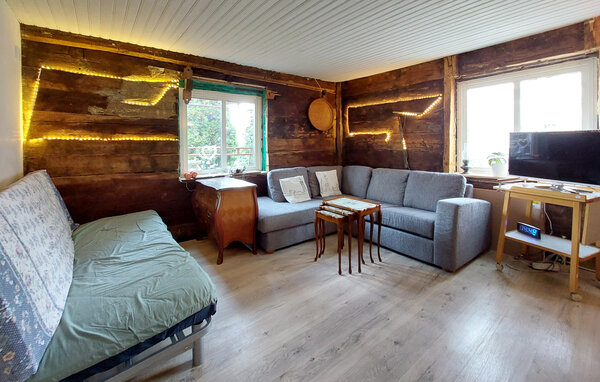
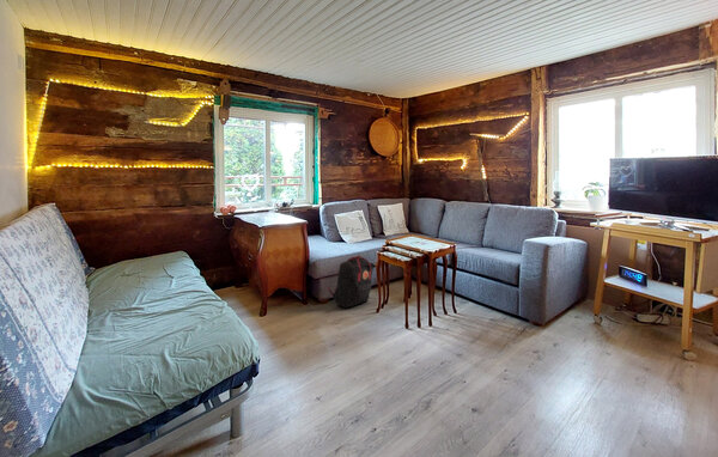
+ backpack [327,254,376,309]
